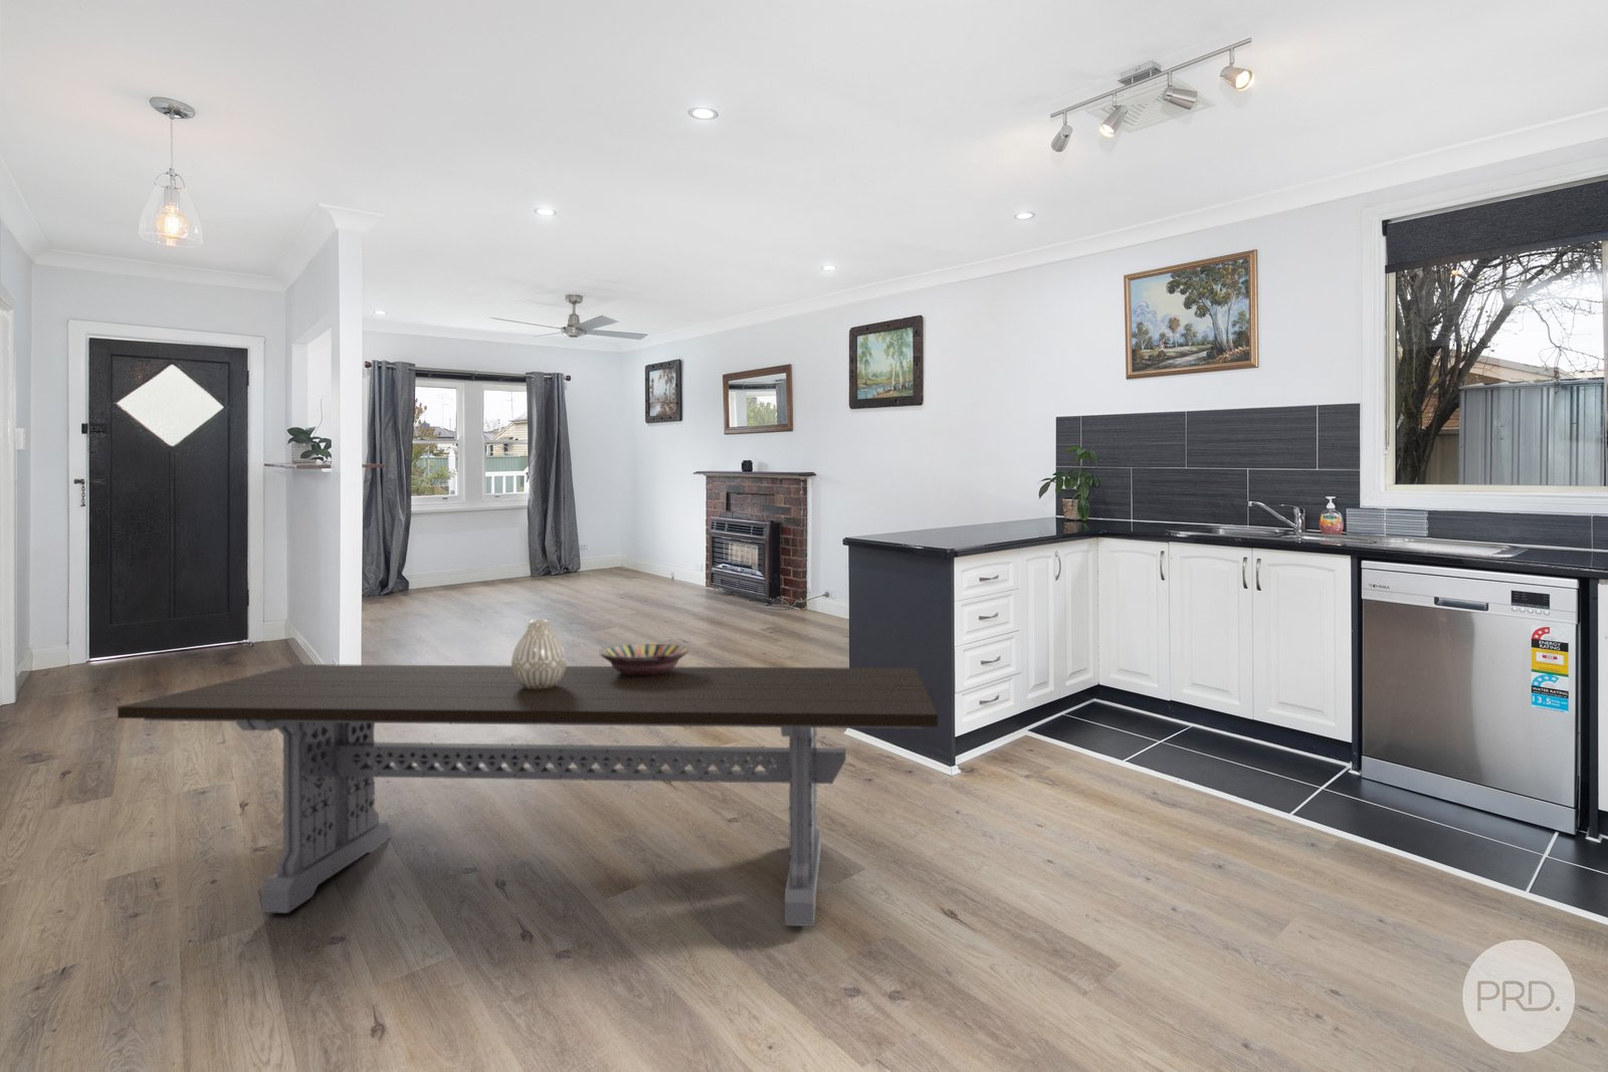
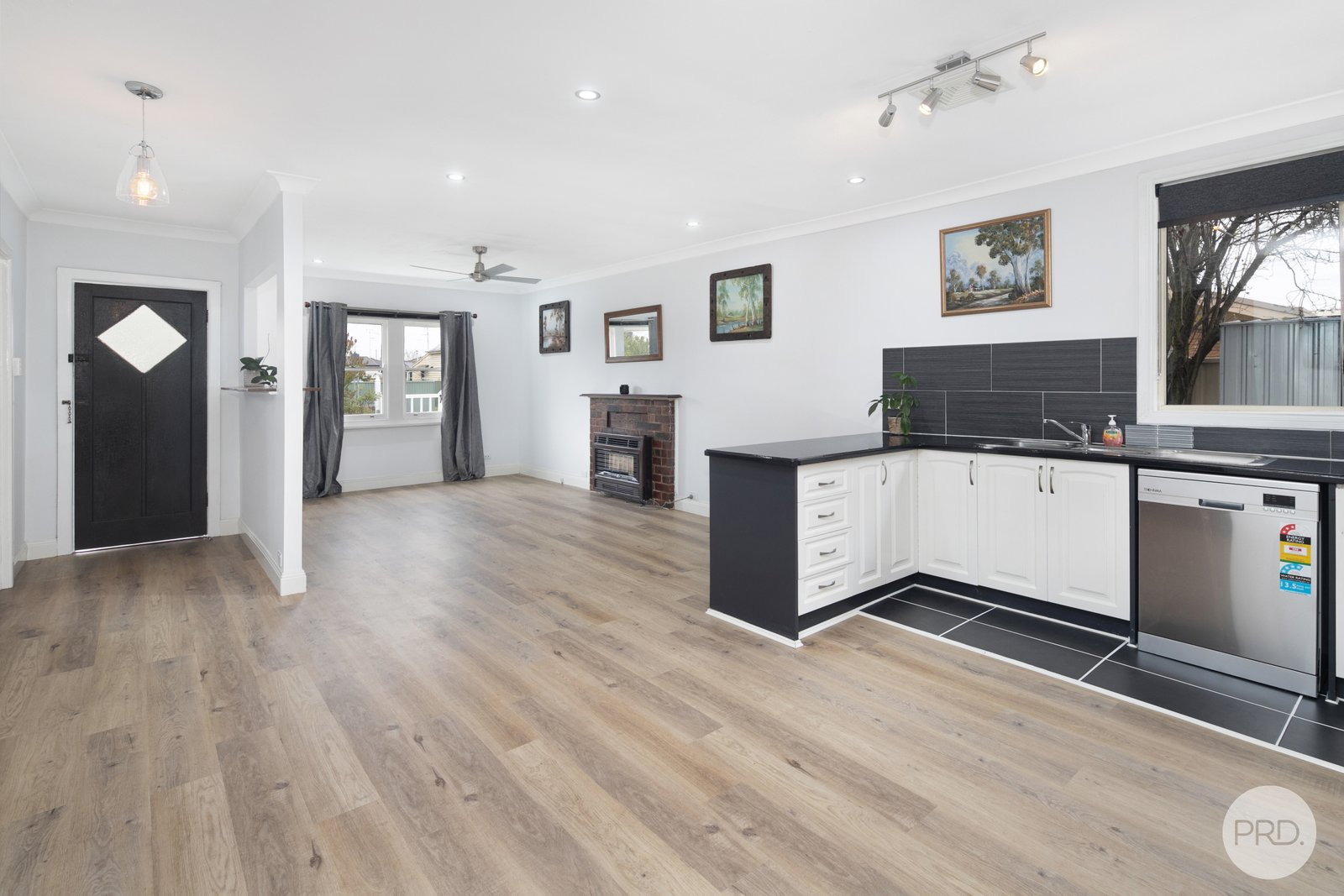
- serving bowl [598,642,690,676]
- vase [511,619,568,689]
- dining table [116,663,939,927]
